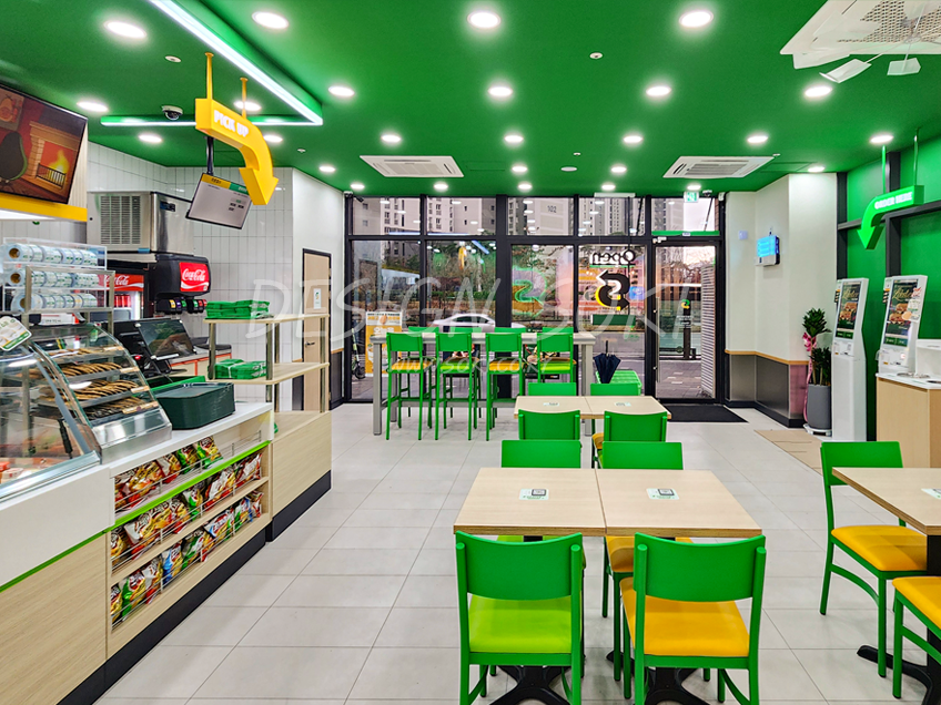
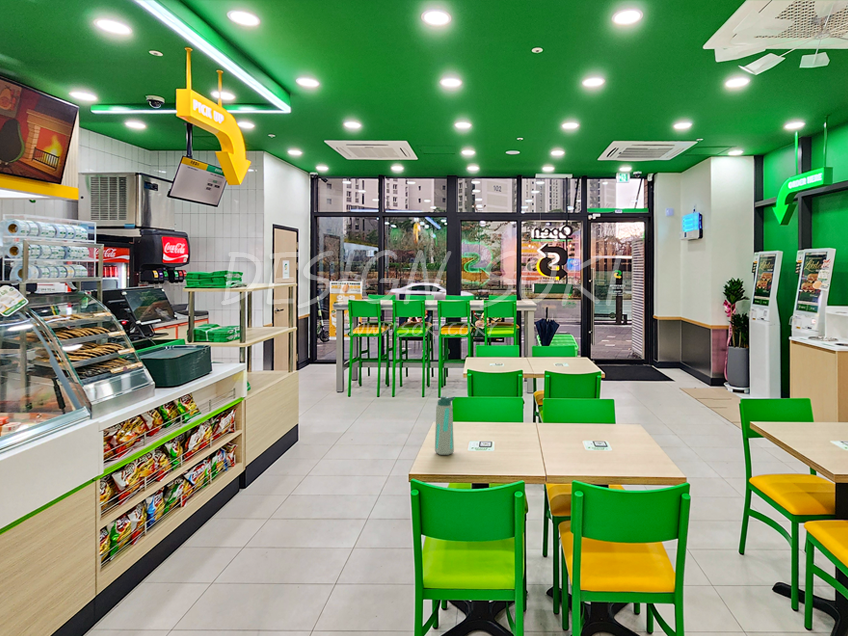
+ water bottle [434,395,456,456]
